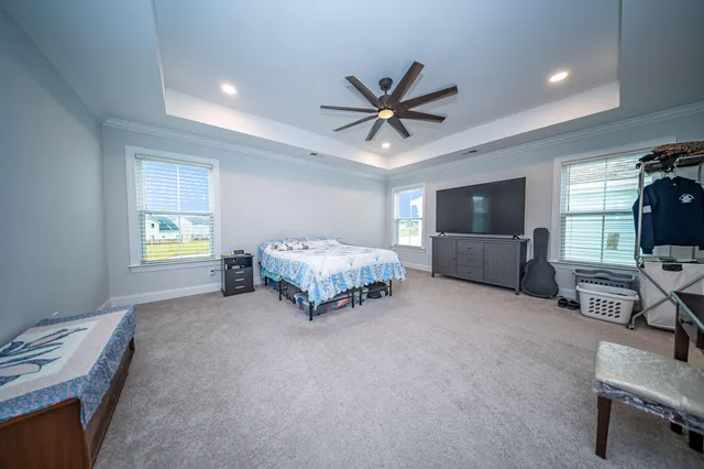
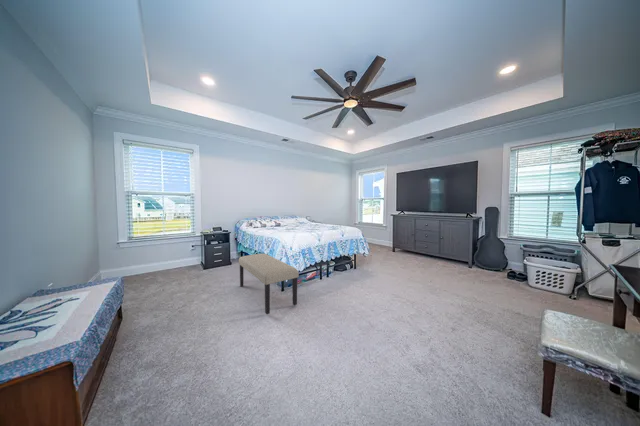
+ bench [238,253,300,315]
